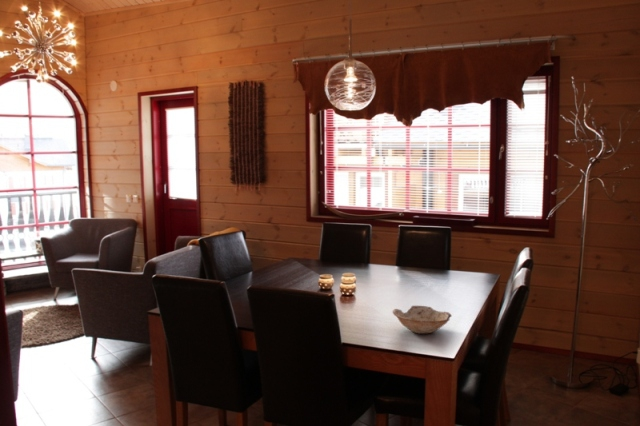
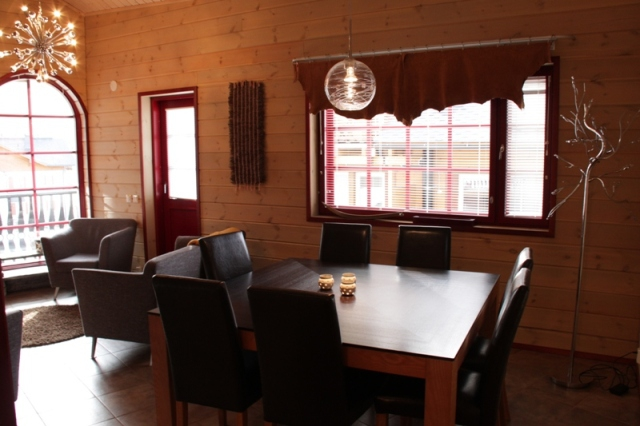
- bowl [391,305,452,334]
